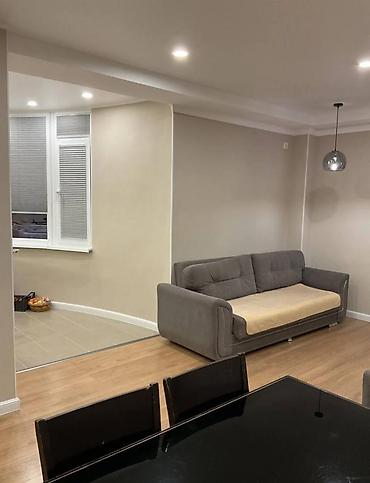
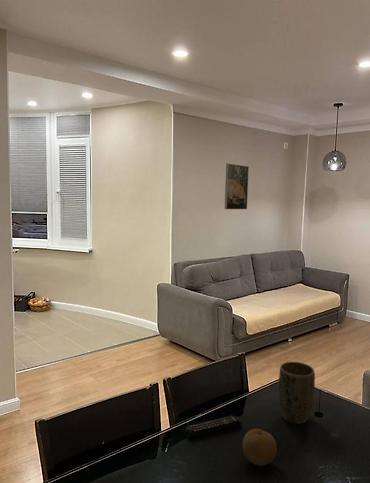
+ plant pot [277,361,316,425]
+ fruit [242,428,278,467]
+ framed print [224,163,250,210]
+ remote control [184,414,243,439]
